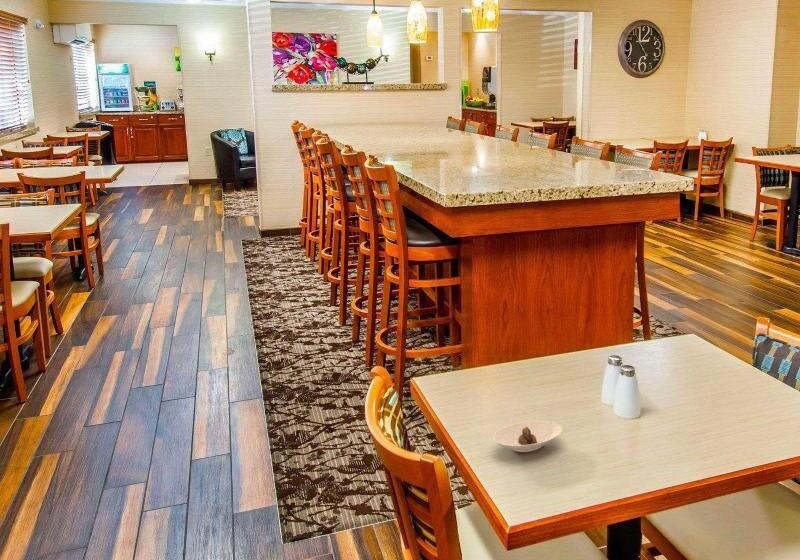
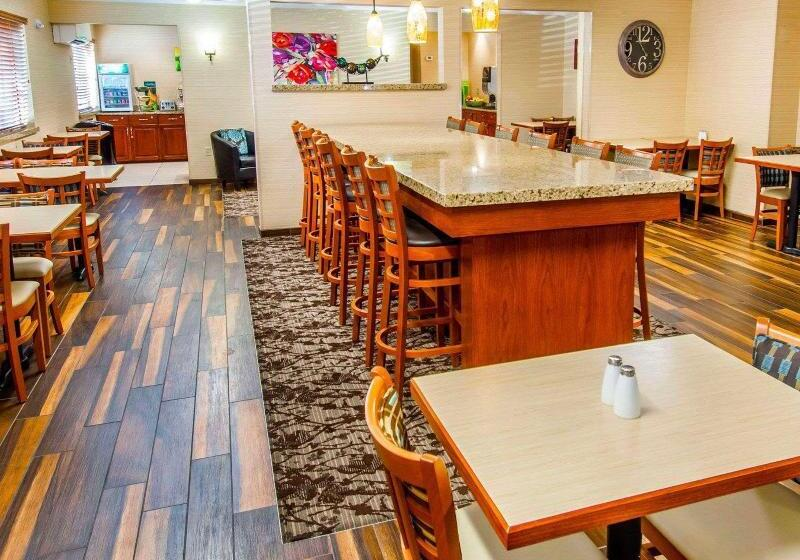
- saucer [492,420,563,453]
